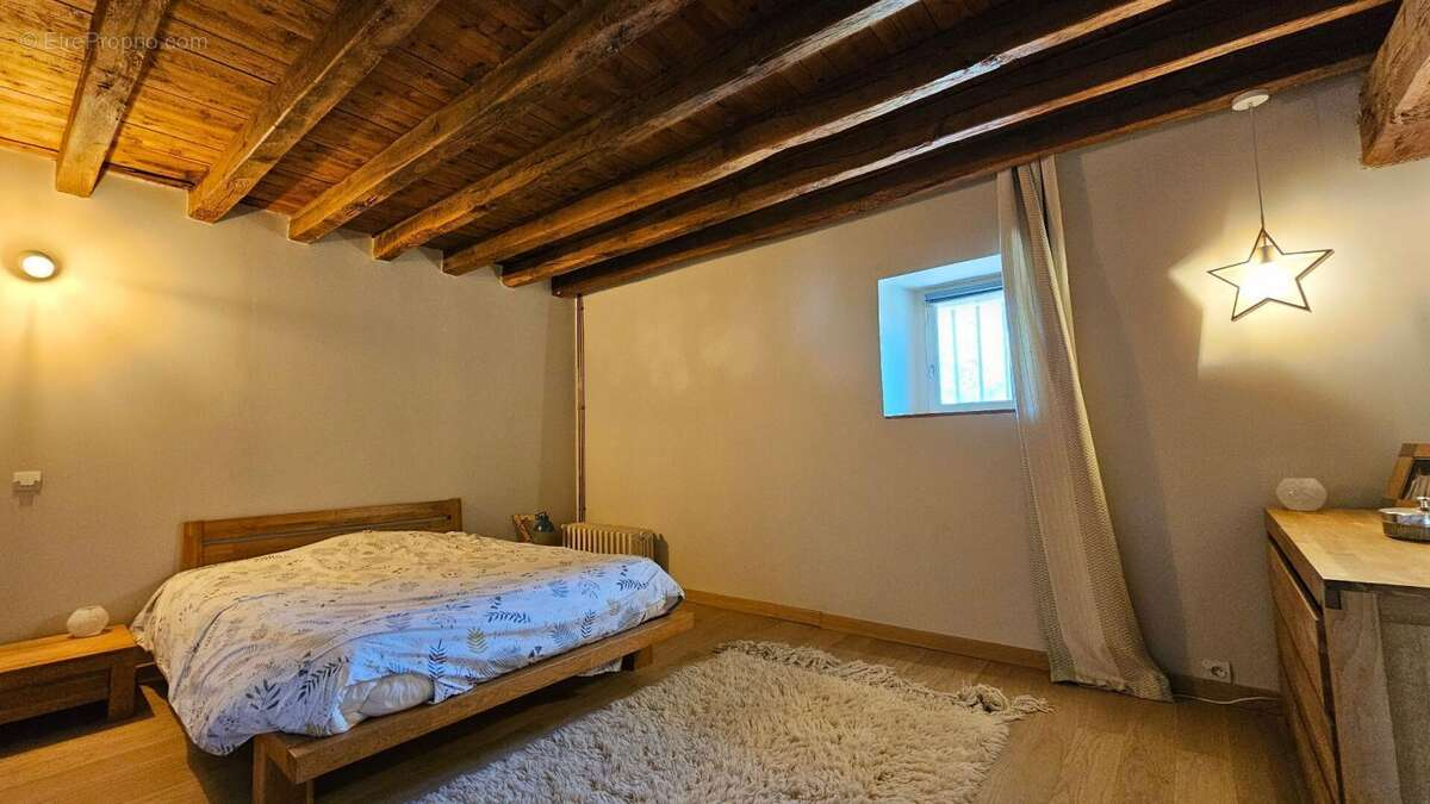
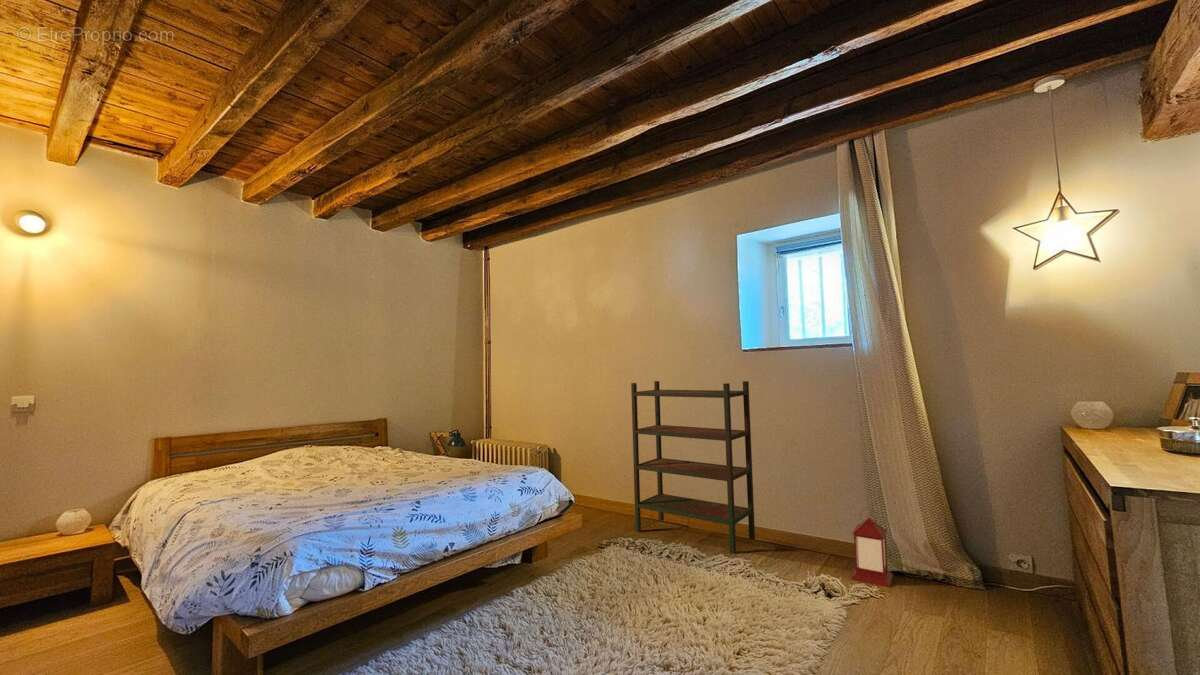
+ bookshelf [630,380,756,555]
+ lantern [850,507,894,588]
